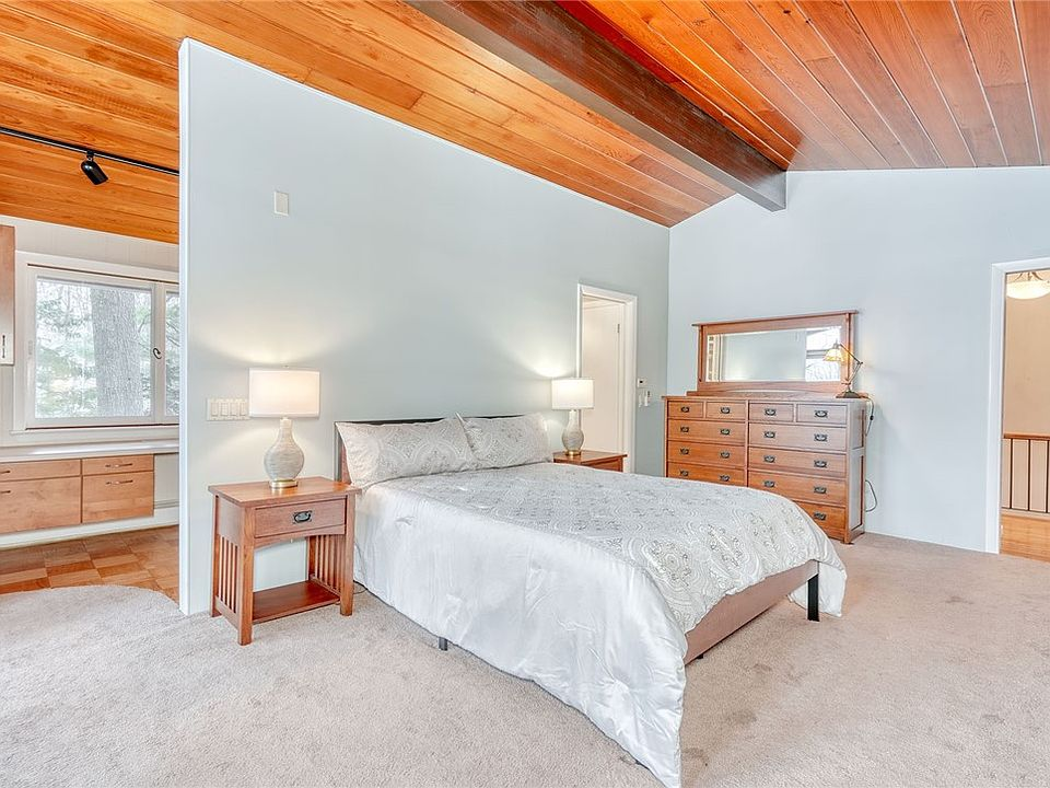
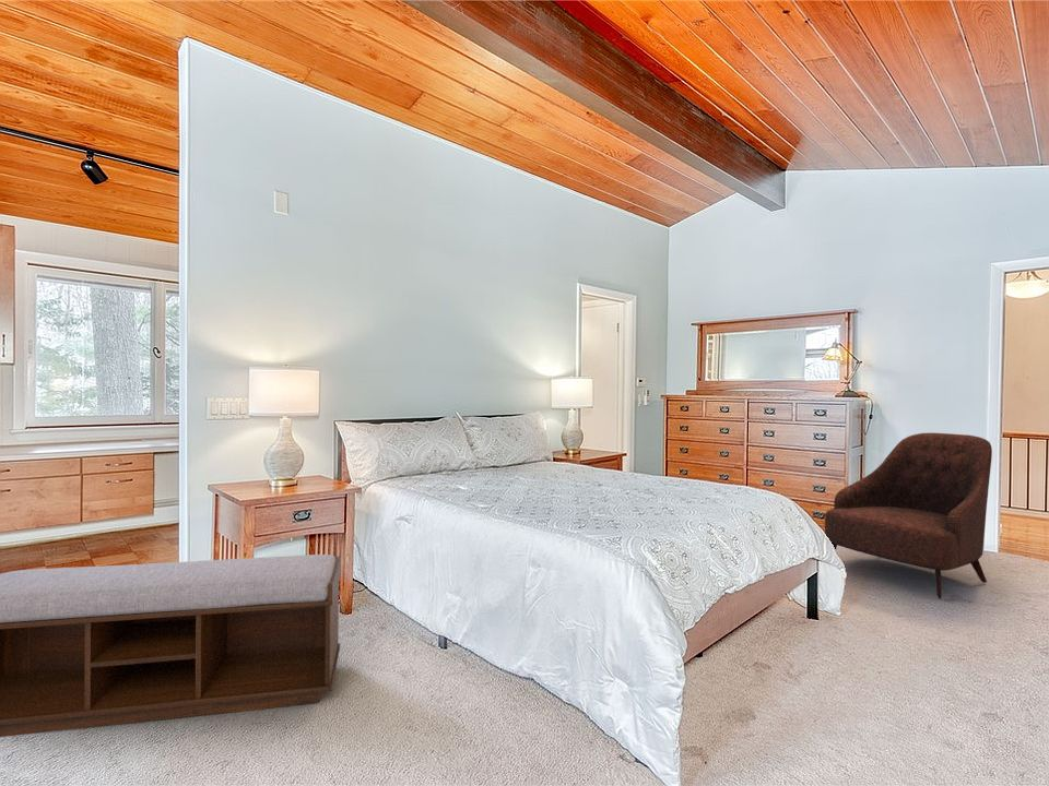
+ armchair [824,431,993,600]
+ bench [0,553,342,738]
